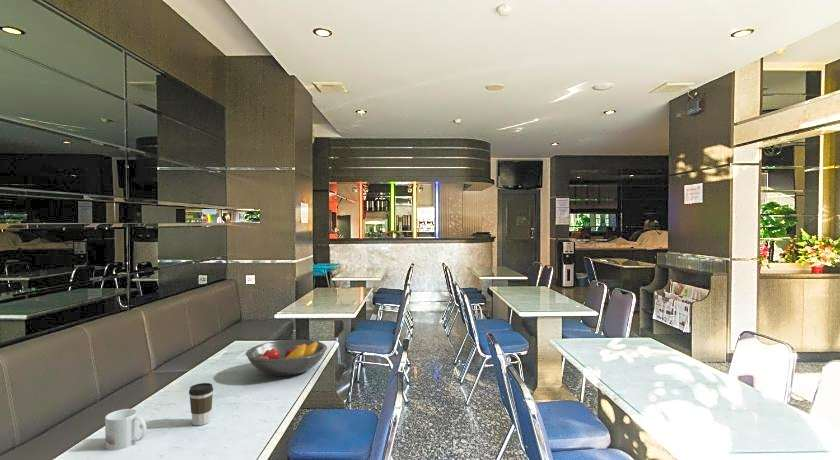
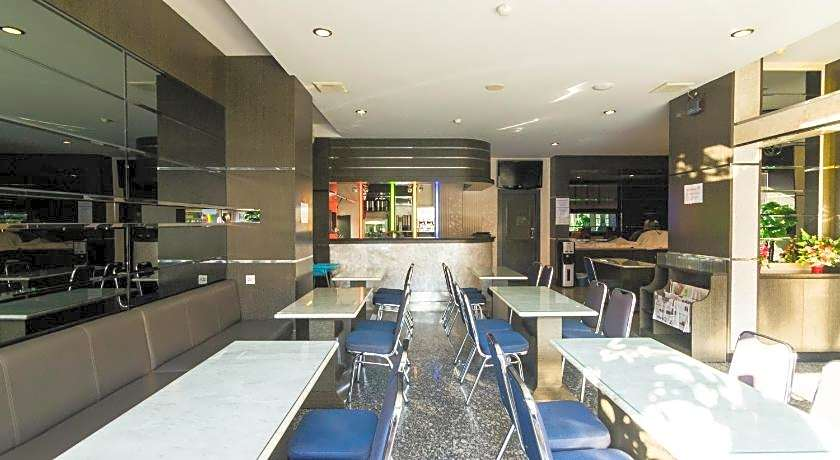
- fruit bowl [245,339,328,377]
- mug [104,408,147,451]
- coffee cup [188,382,214,426]
